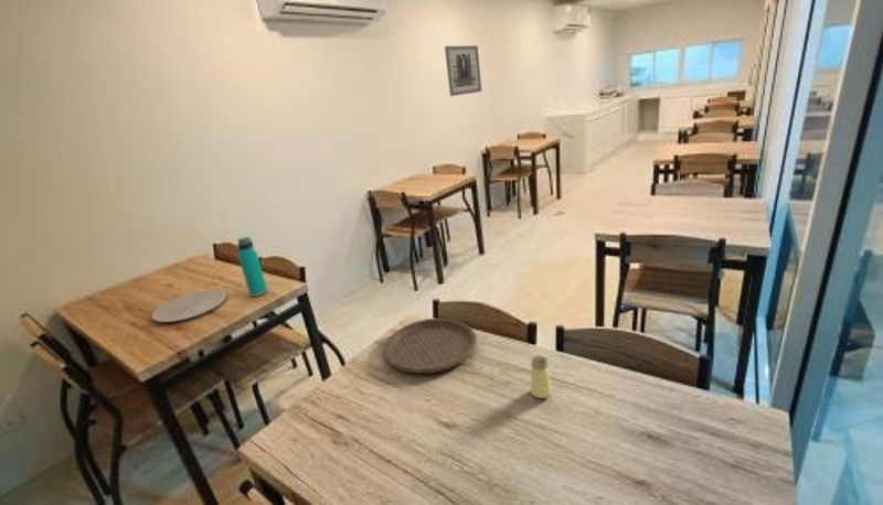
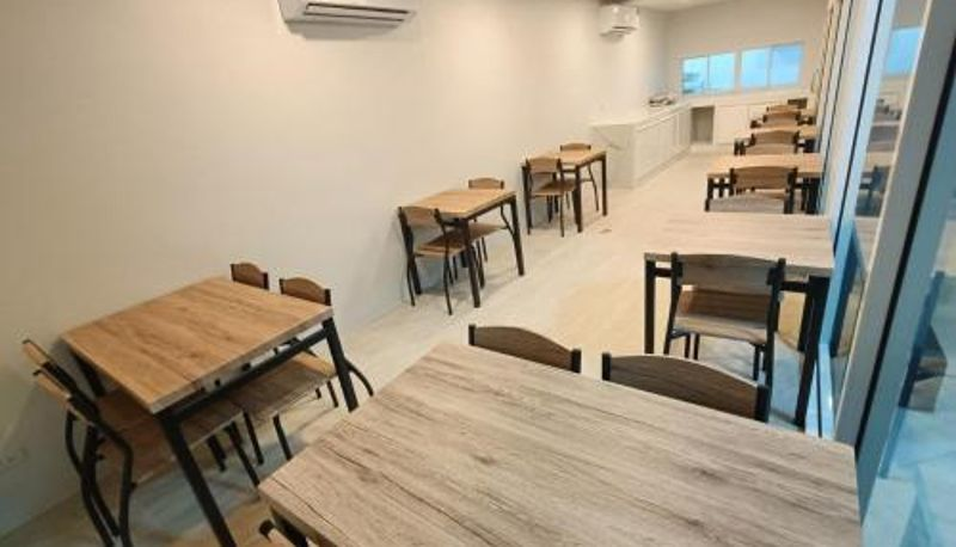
- wall art [444,44,482,97]
- saltshaker [530,355,553,399]
- water bottle [236,236,268,298]
- plate [151,289,227,323]
- plate [382,318,478,375]
